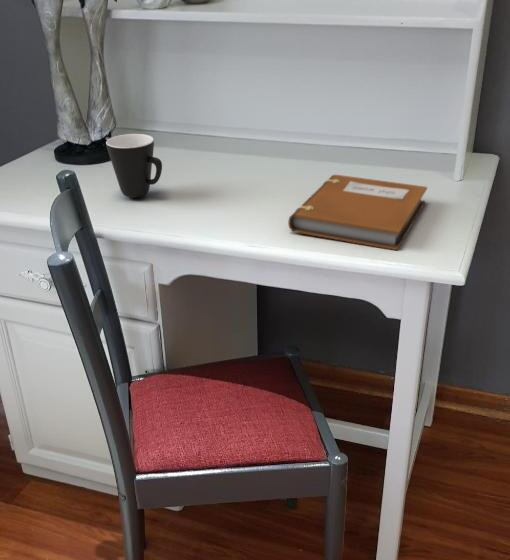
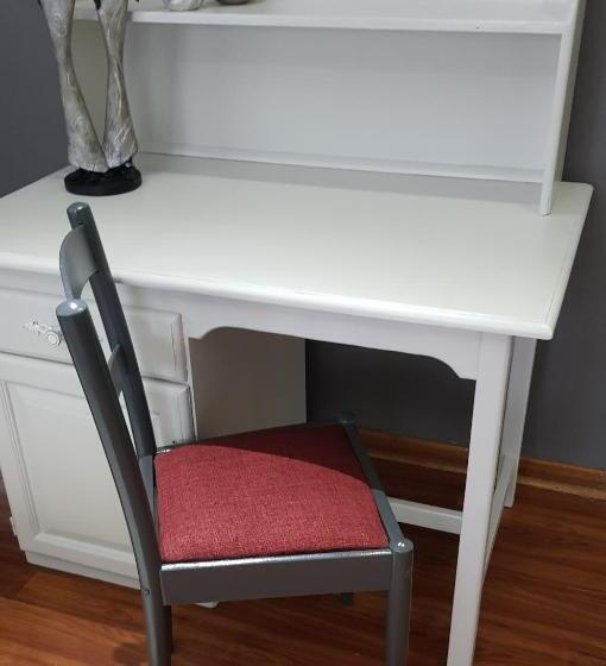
- notebook [287,174,428,251]
- mug [105,133,163,199]
